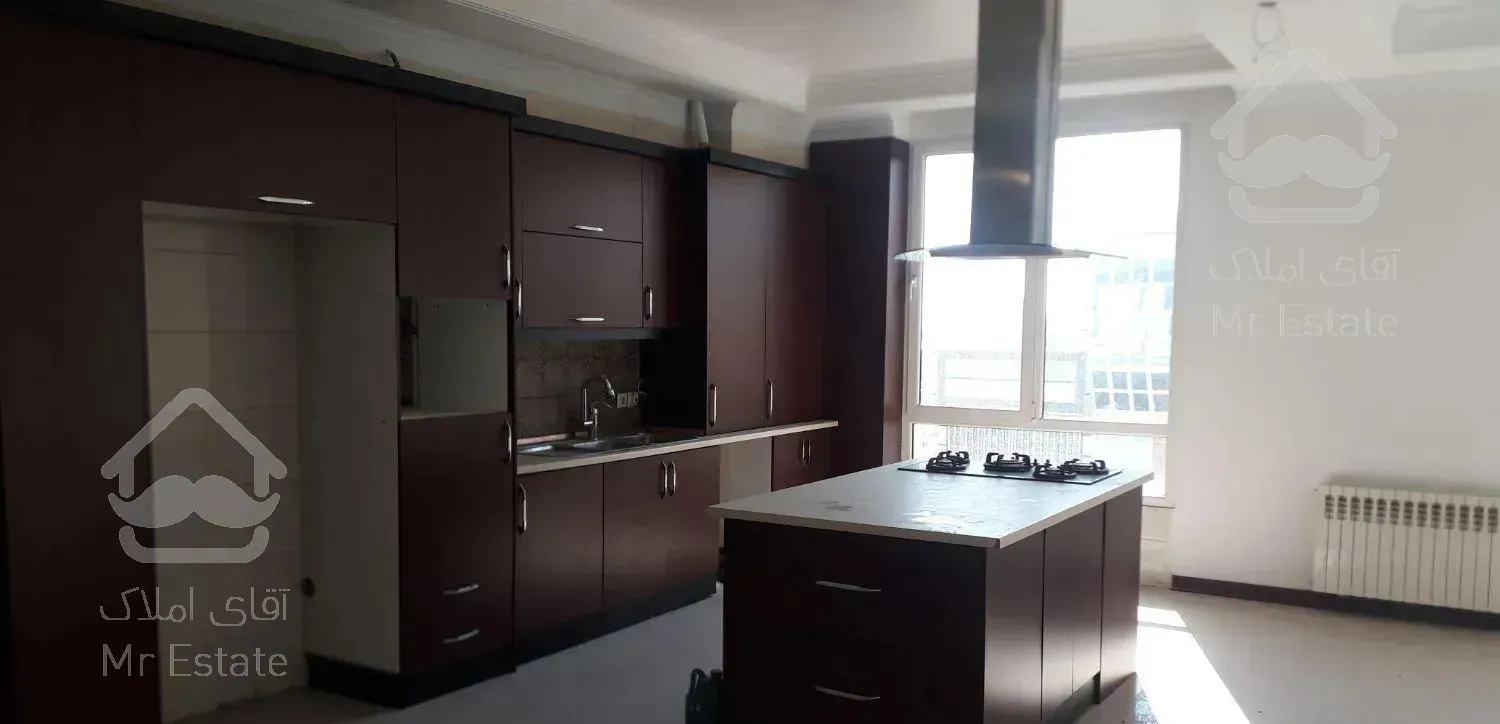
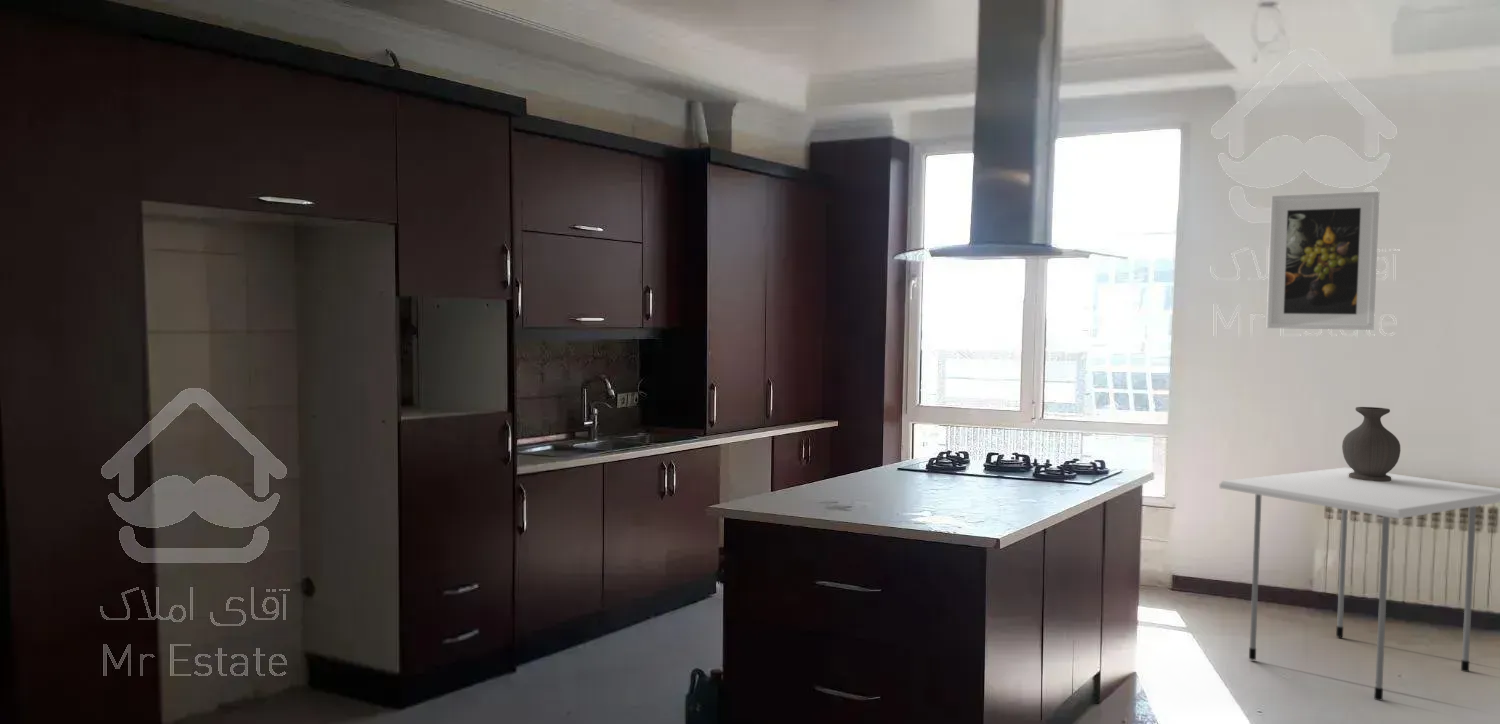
+ dining table [1218,467,1500,701]
+ vase [1341,406,1402,482]
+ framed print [1266,191,1380,331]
